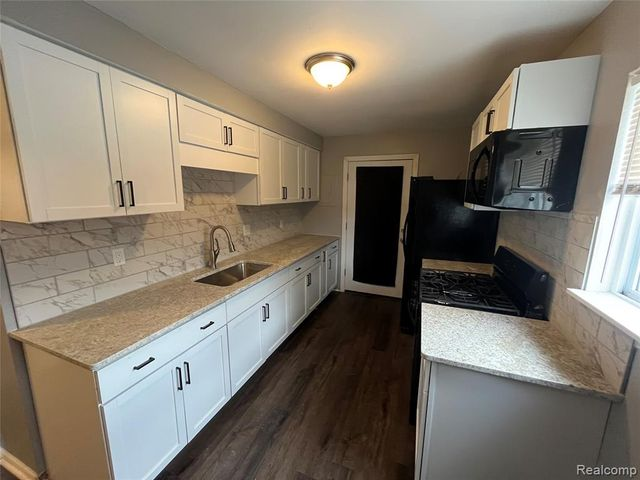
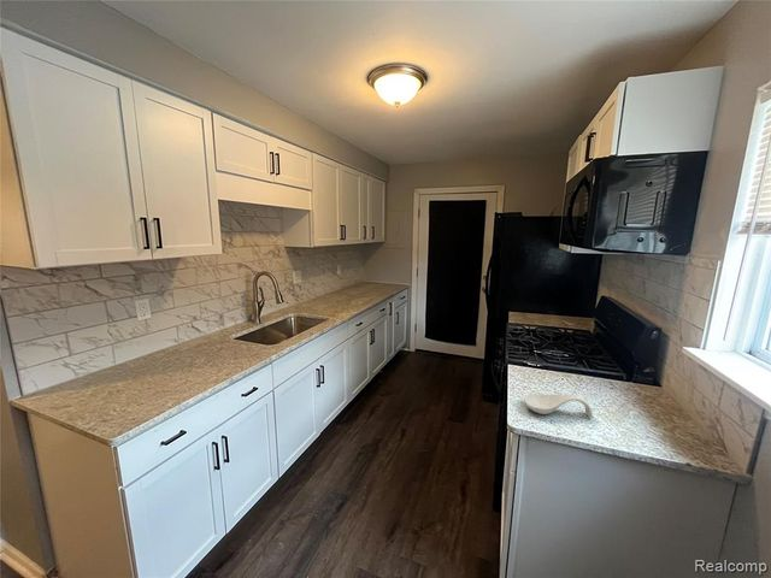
+ spoon rest [523,393,594,419]
